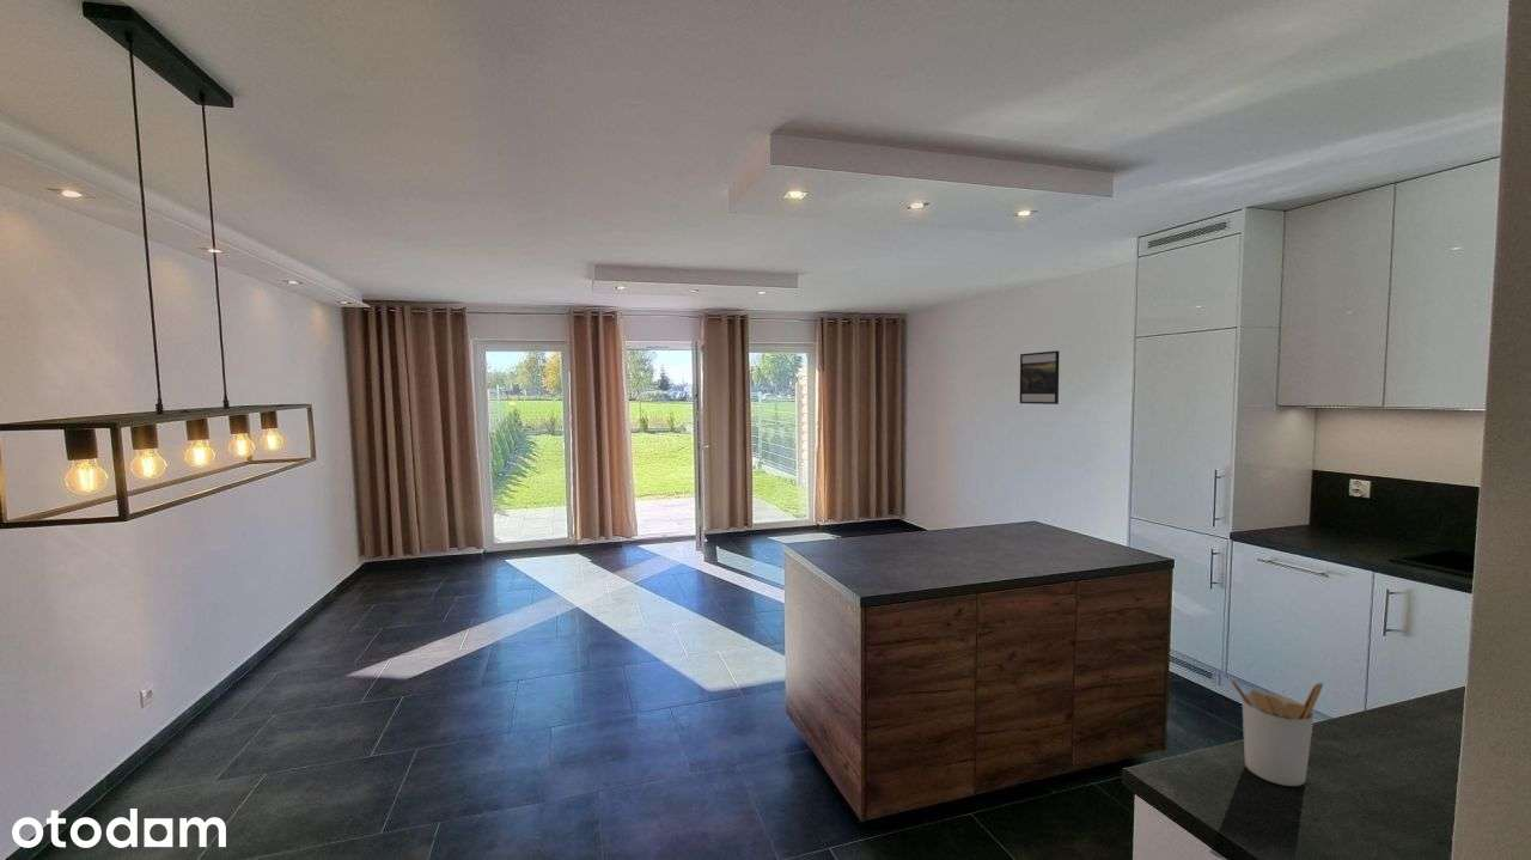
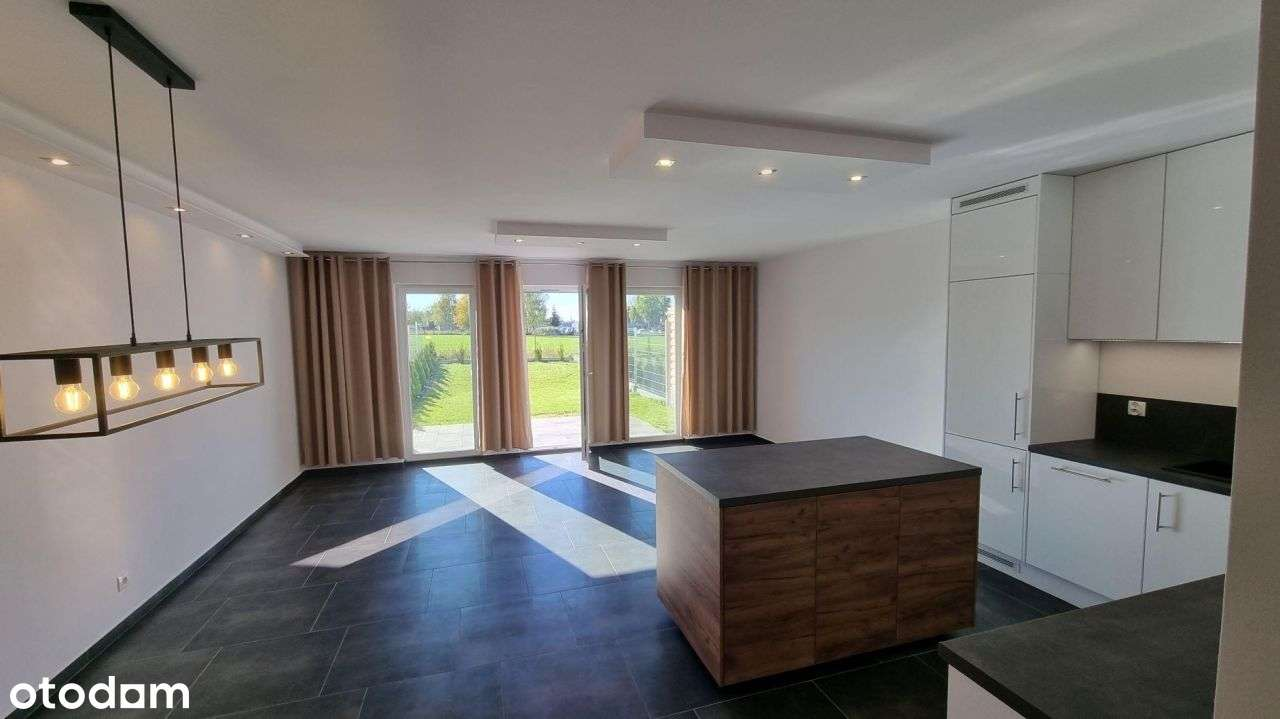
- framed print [1019,349,1060,405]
- utensil holder [1228,676,1324,787]
